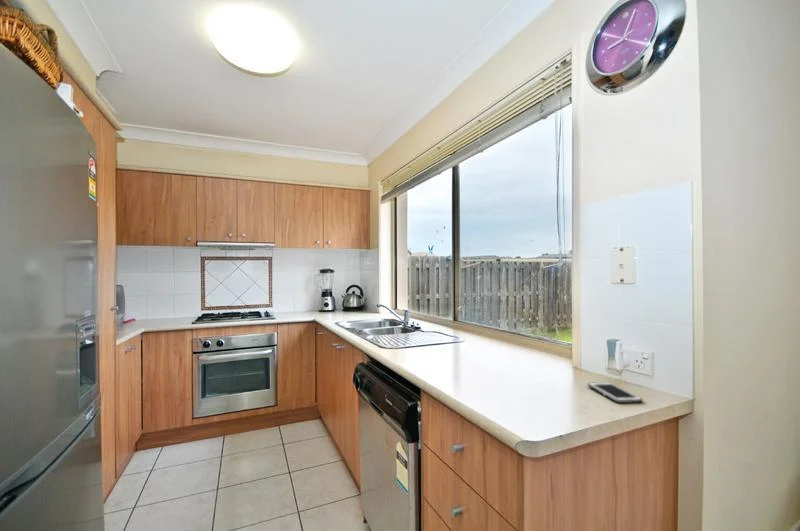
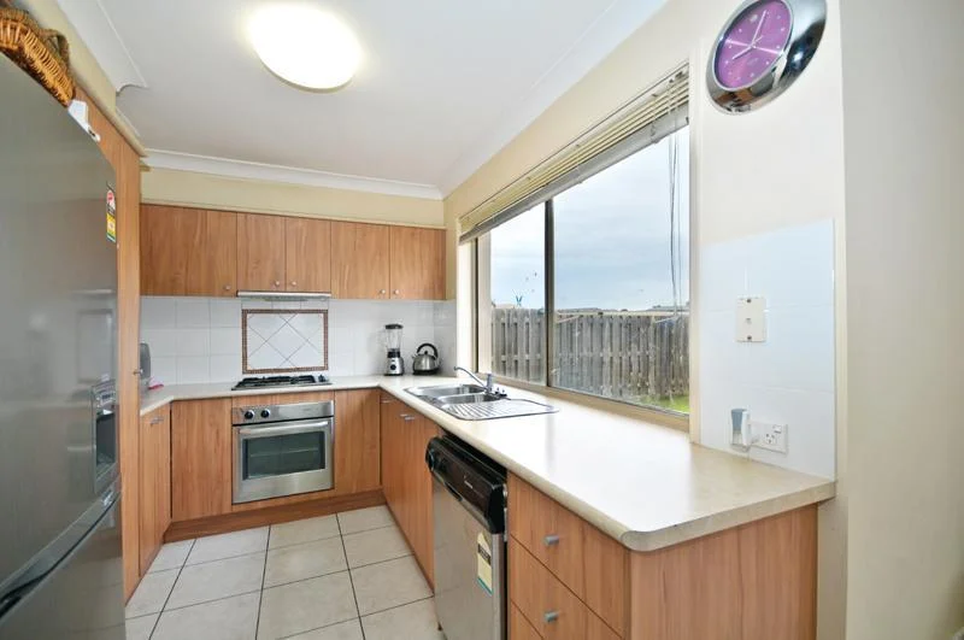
- cell phone [587,381,644,404]
